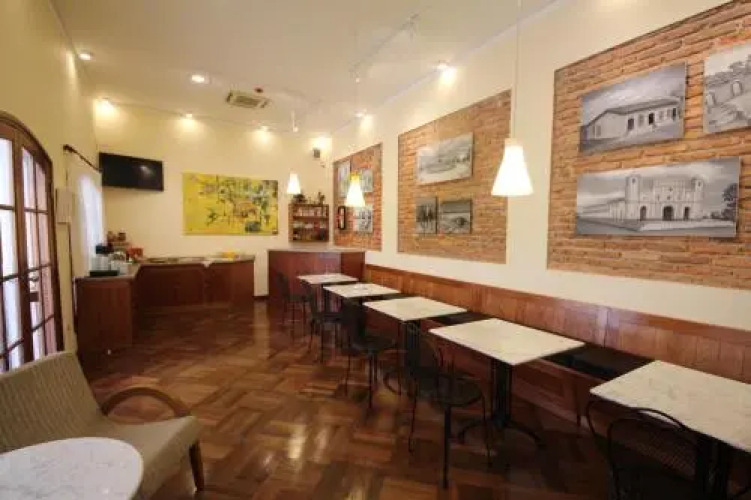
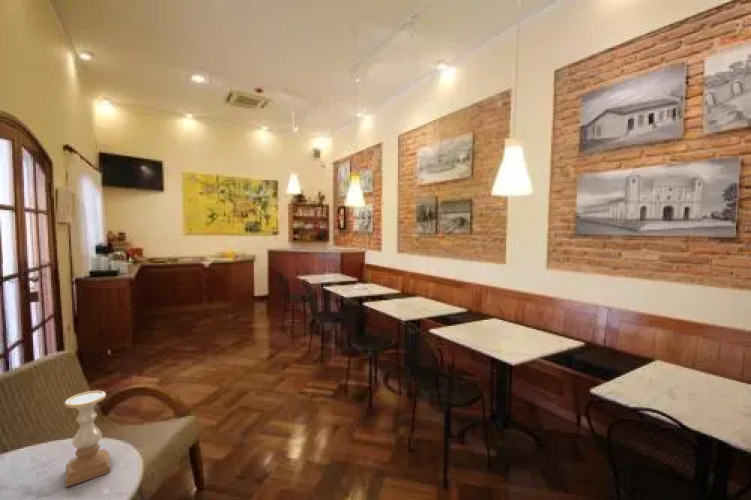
+ candle holder [64,390,112,488]
